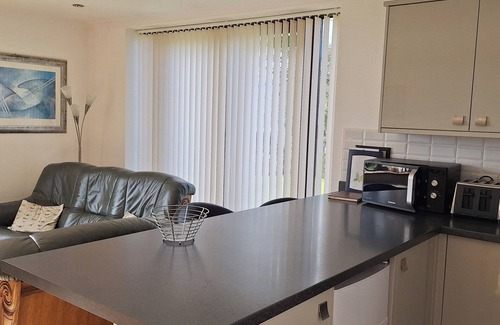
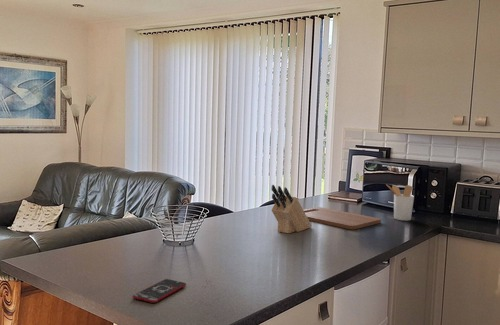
+ smartphone [132,278,187,304]
+ utensil holder [385,183,415,221]
+ cutting board [303,206,382,230]
+ knife block [271,184,313,234]
